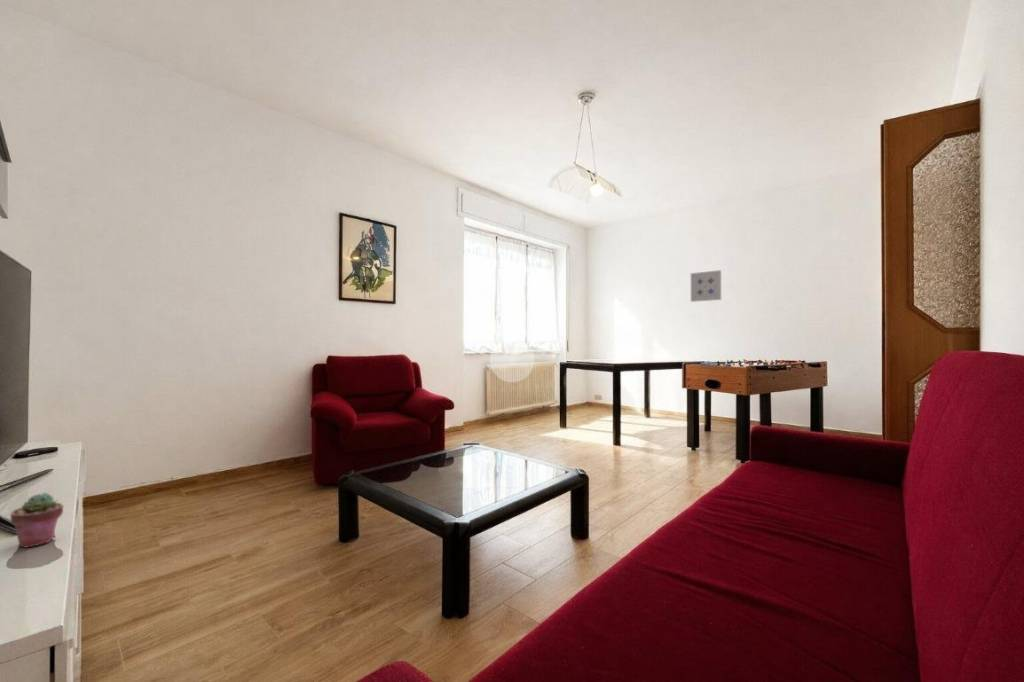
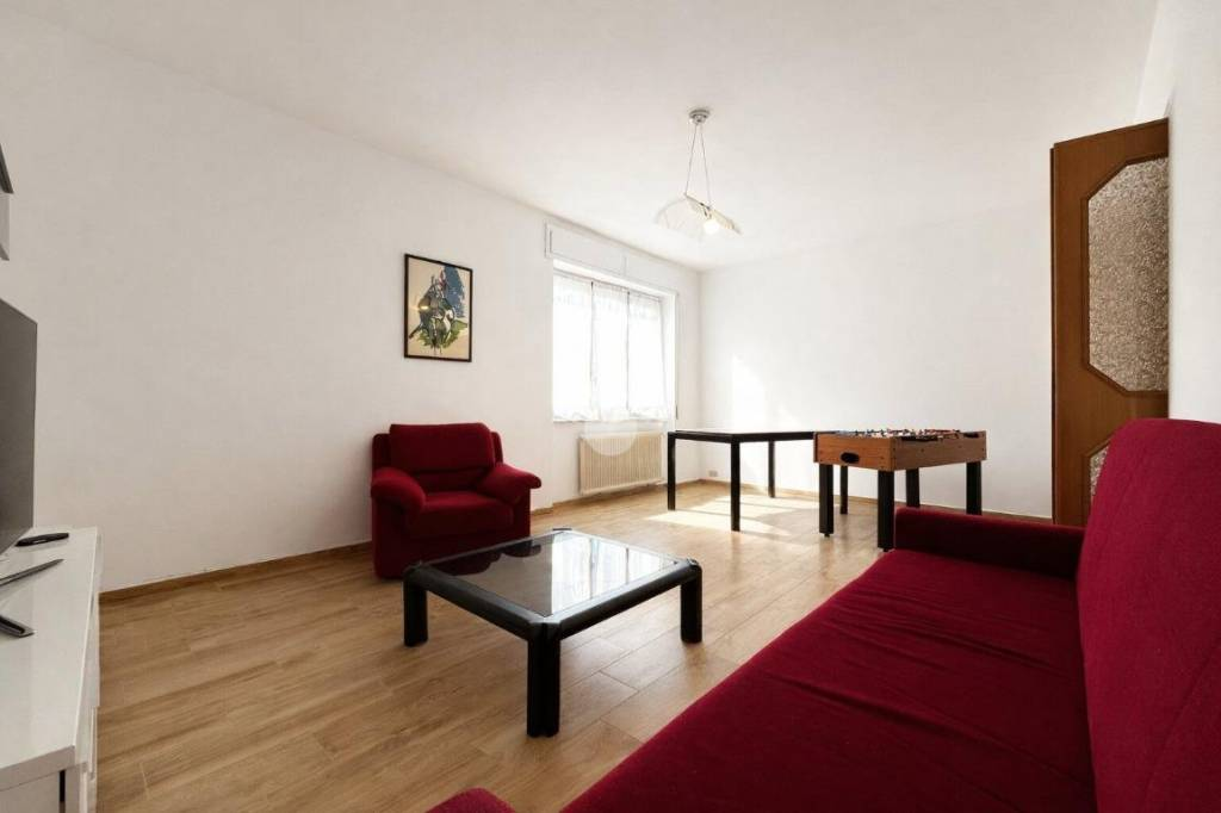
- potted succulent [10,492,64,549]
- wall art [690,269,722,303]
